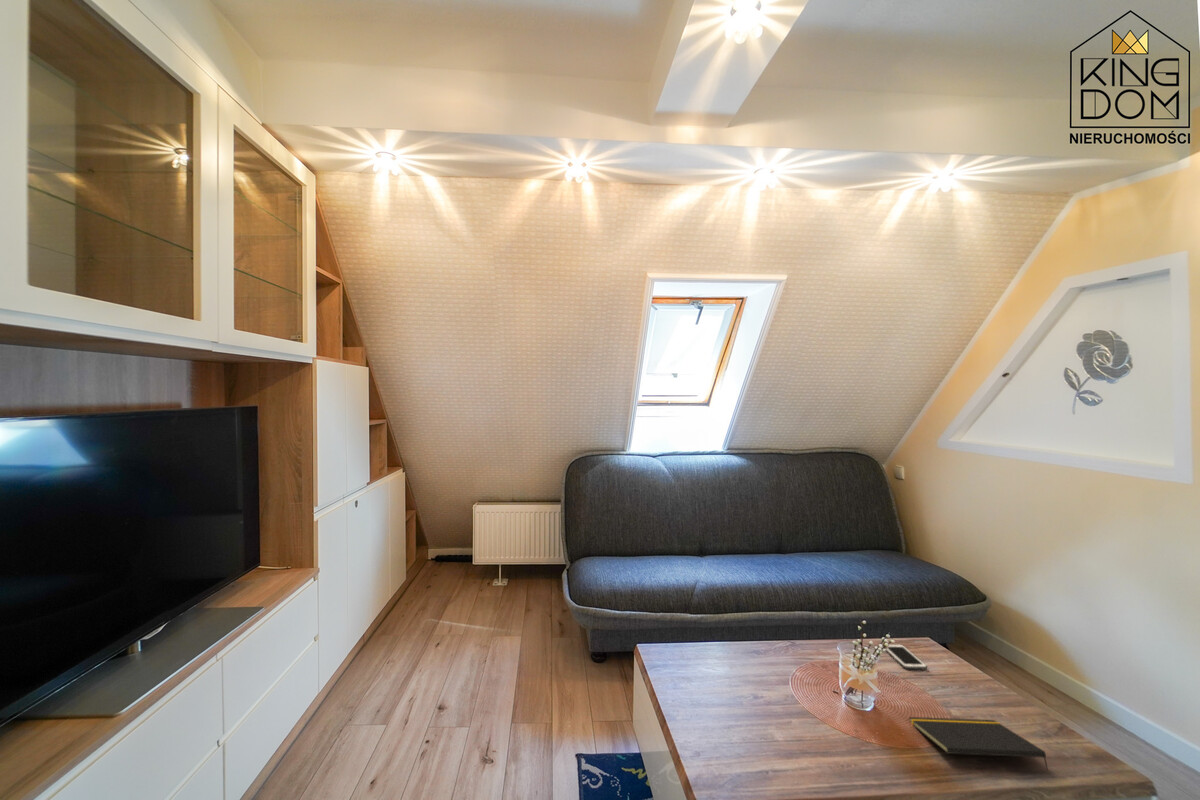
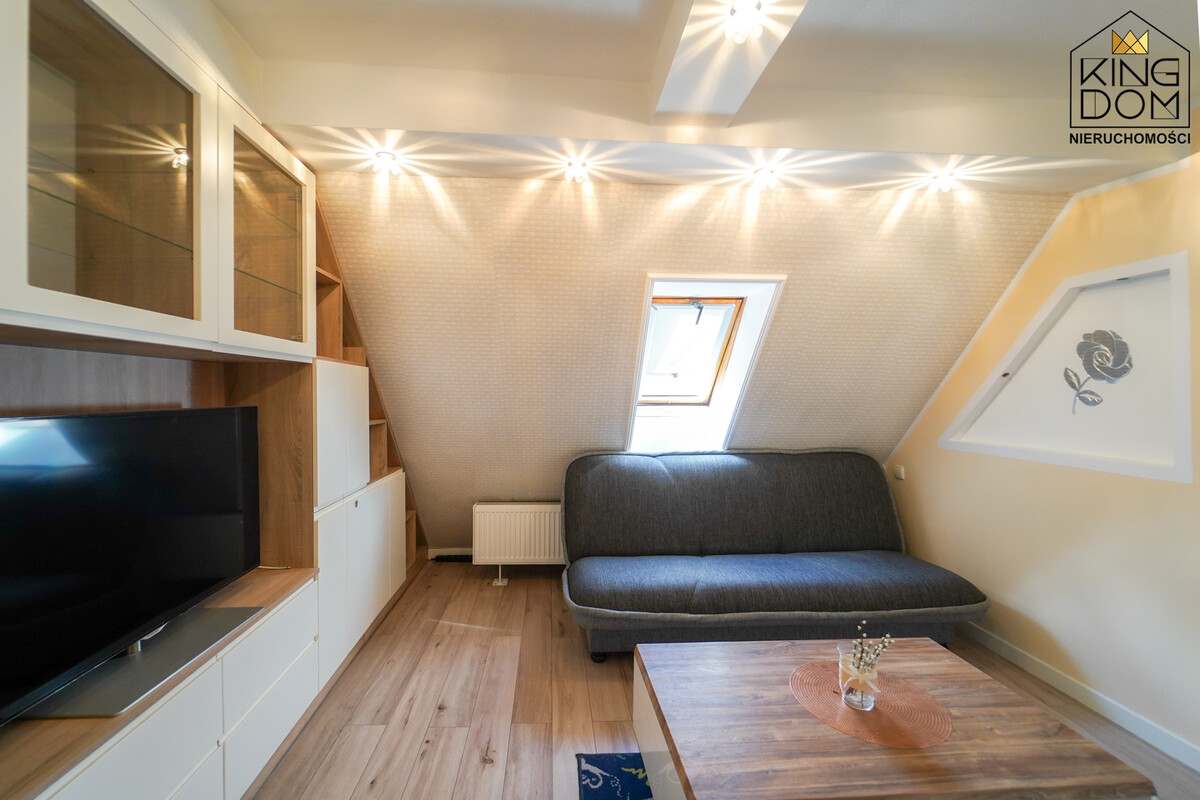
- cell phone [884,643,928,670]
- notepad [908,716,1049,771]
